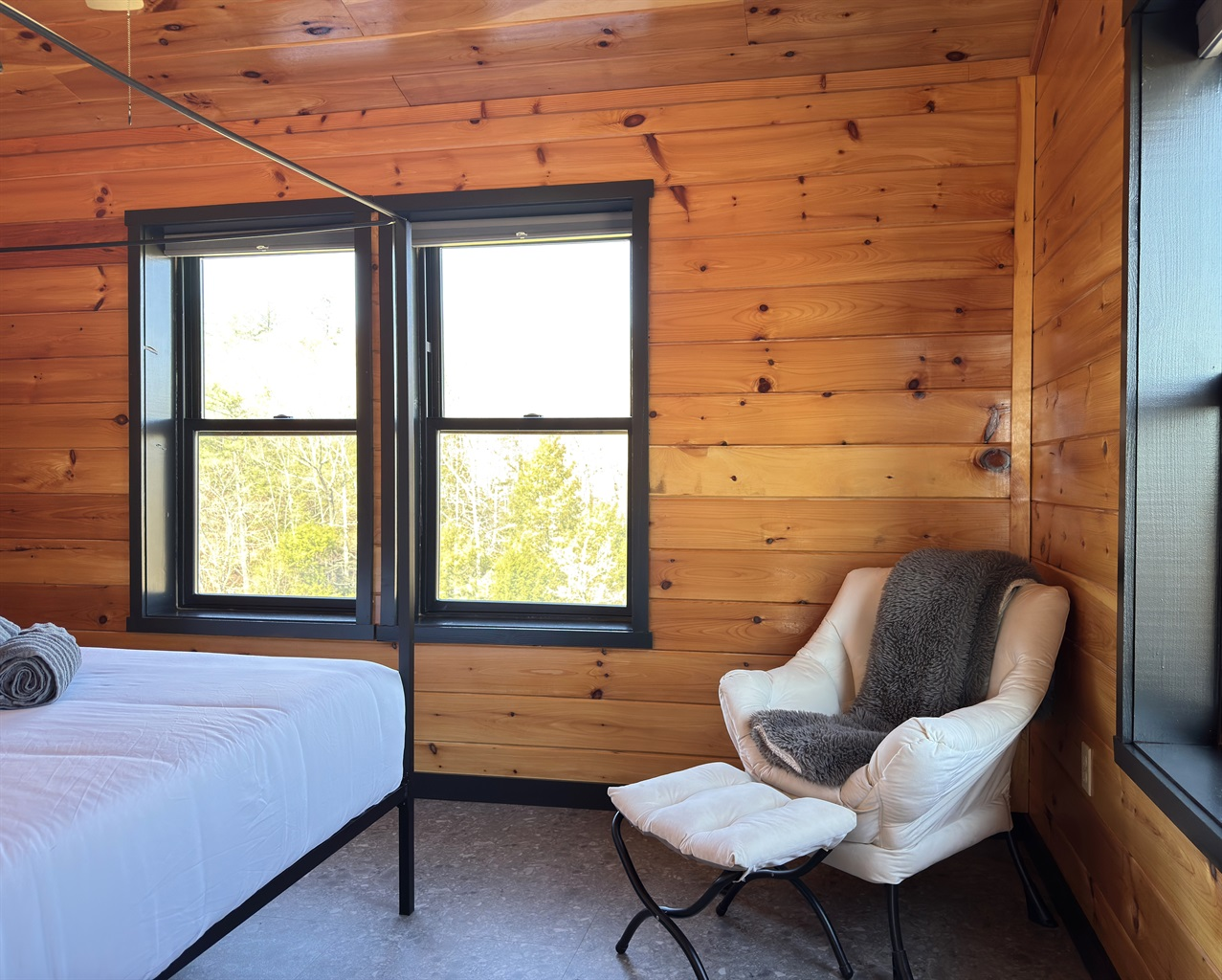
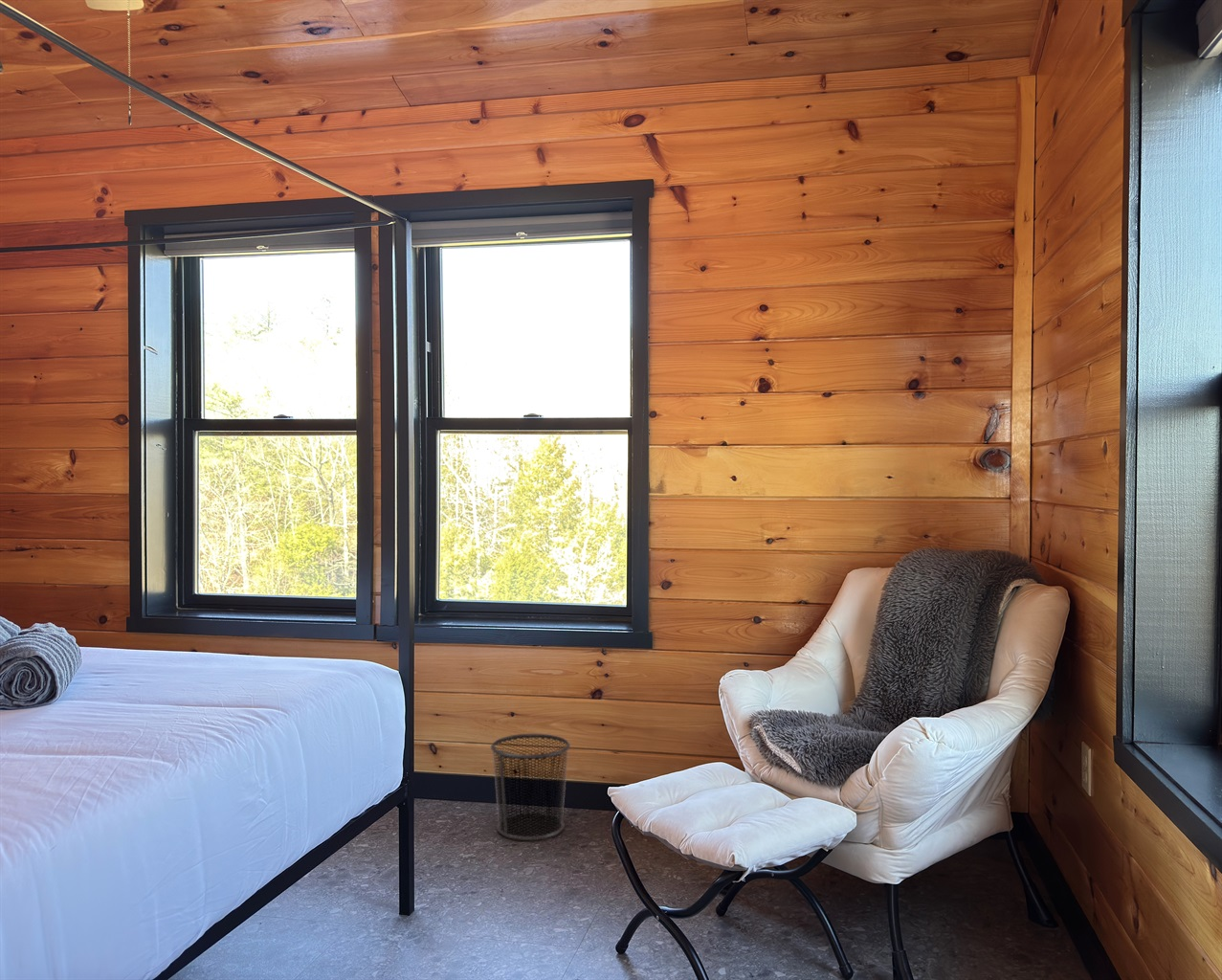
+ waste bin [490,733,571,841]
